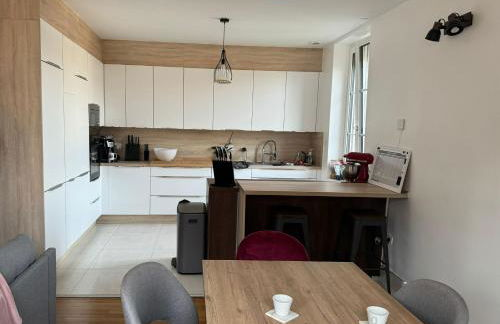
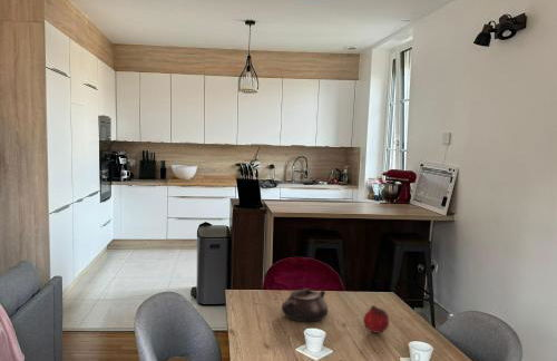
+ fruit [362,304,390,334]
+ teapot [281,287,329,323]
